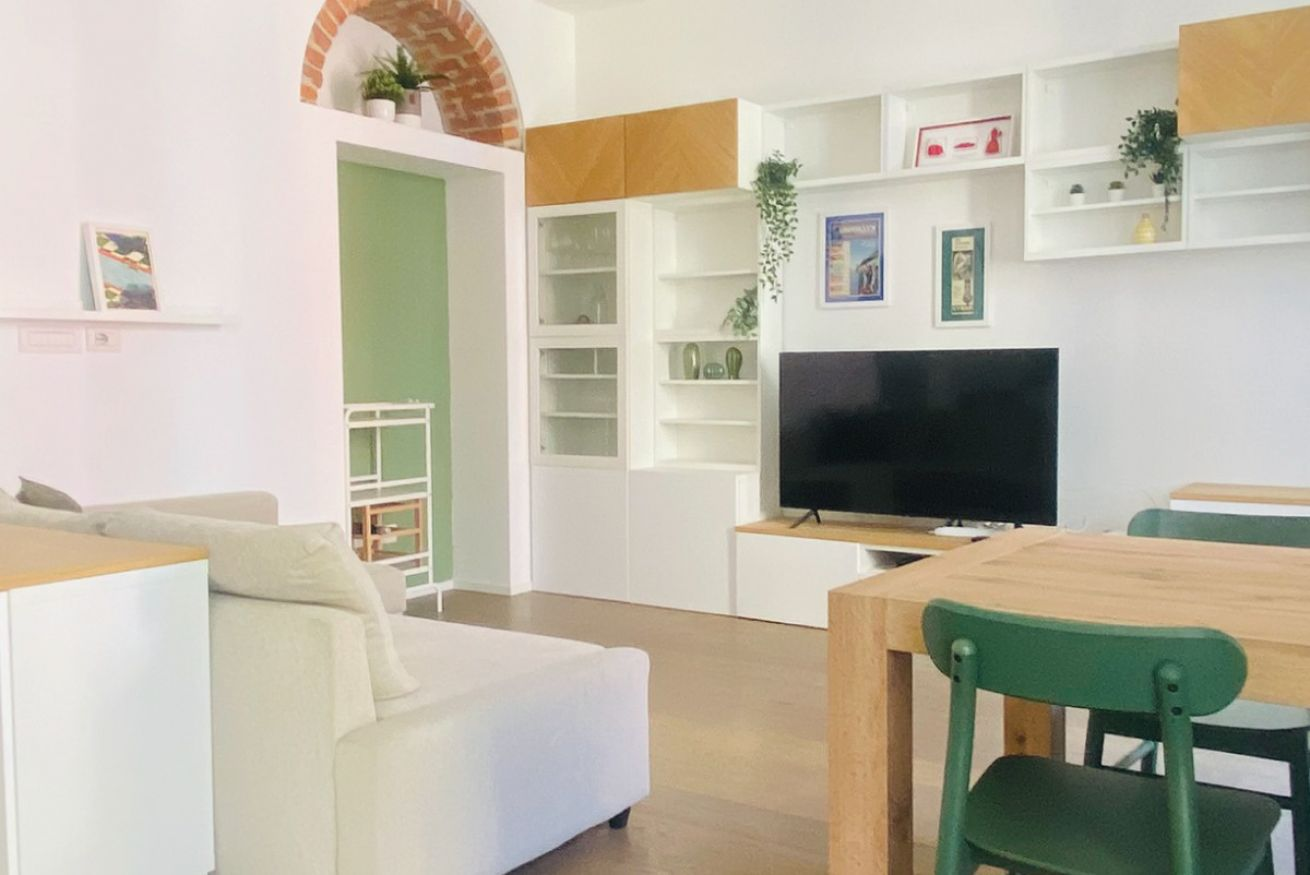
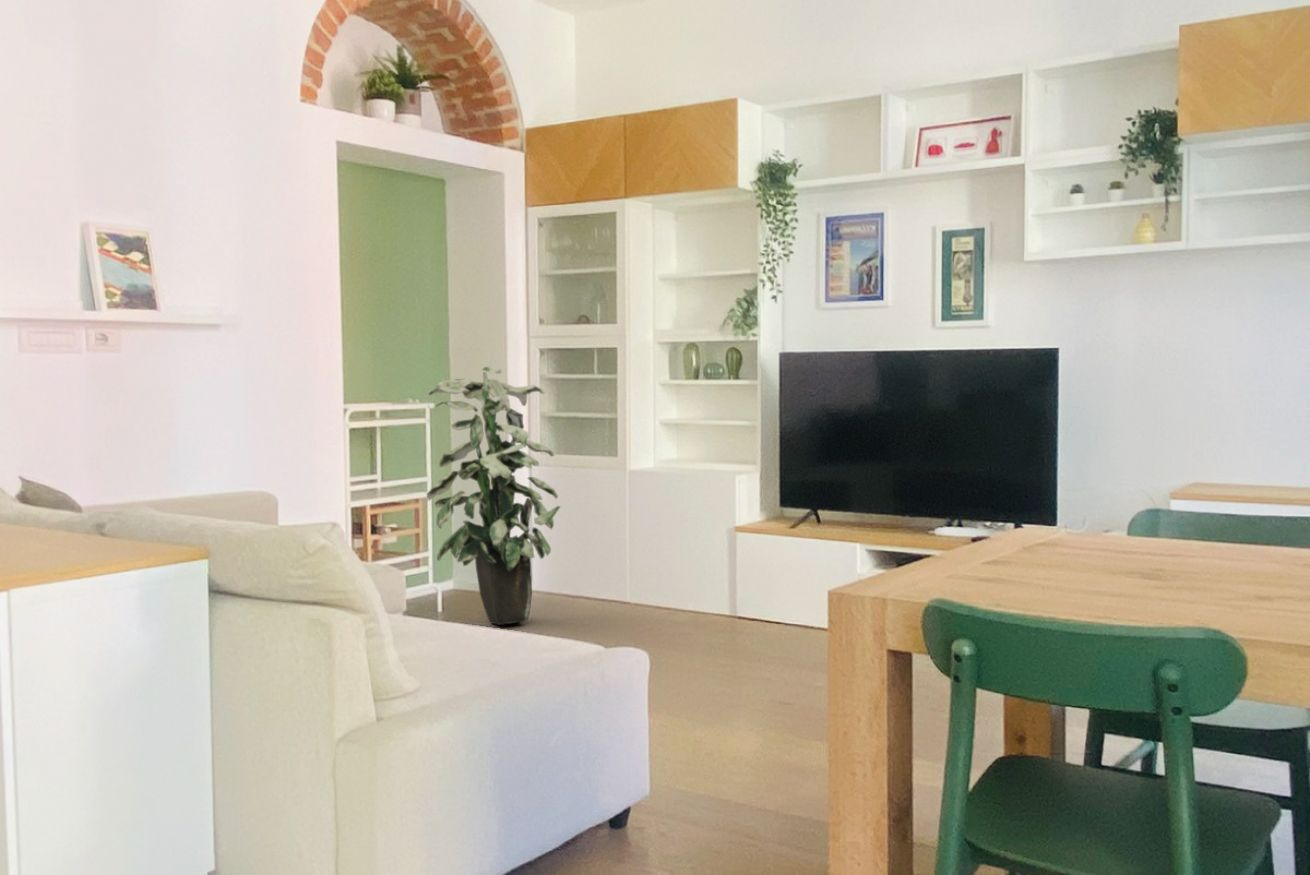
+ indoor plant [426,365,562,626]
